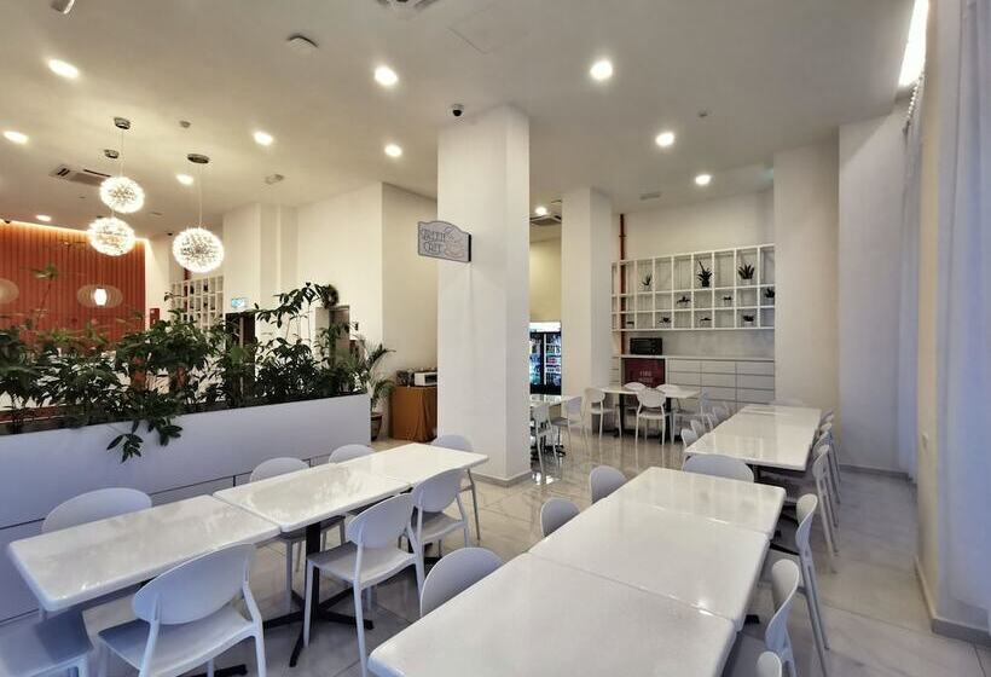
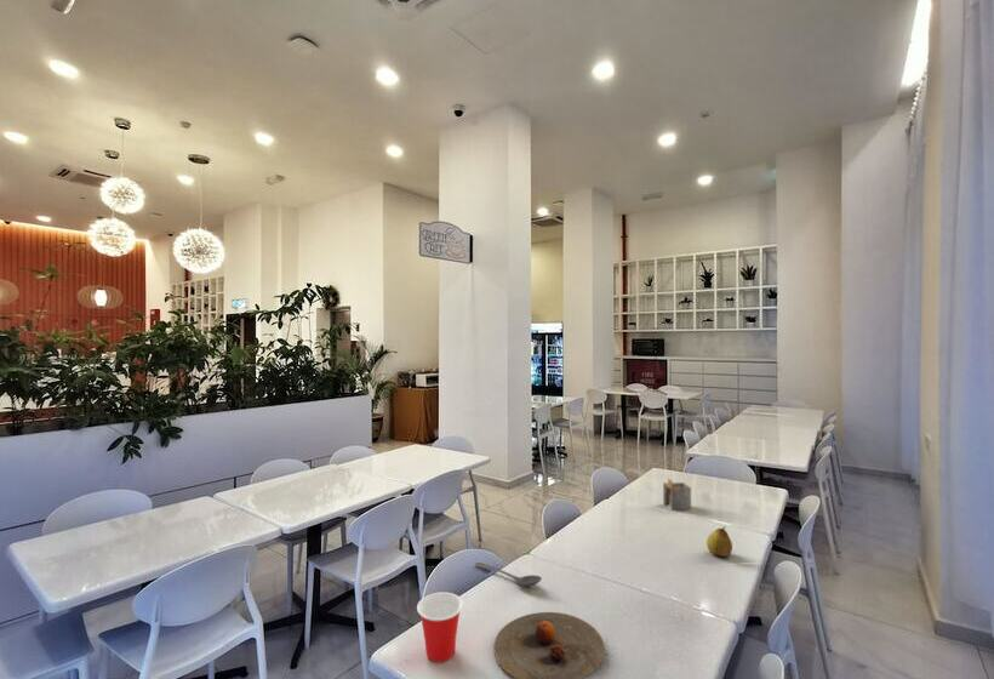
+ napkin holder [662,477,692,510]
+ cup [416,592,464,663]
+ stirrer [473,561,543,588]
+ fruit [705,525,733,558]
+ plate [492,611,605,679]
